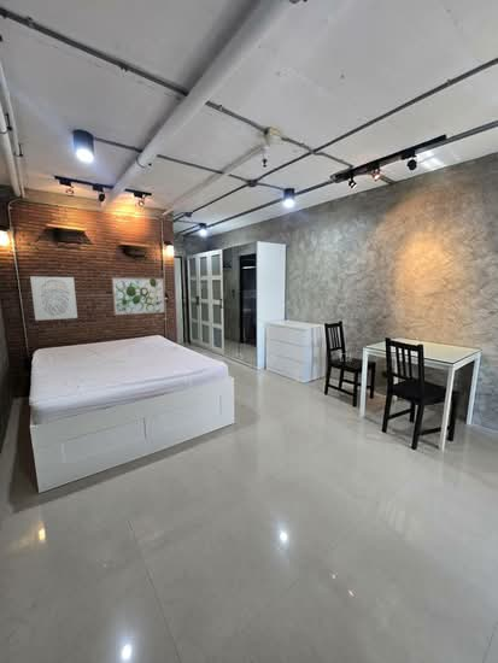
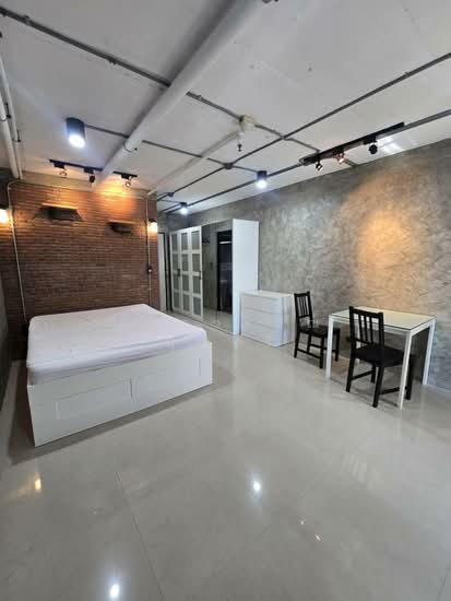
- wall art [111,276,166,316]
- wall art [29,275,78,322]
